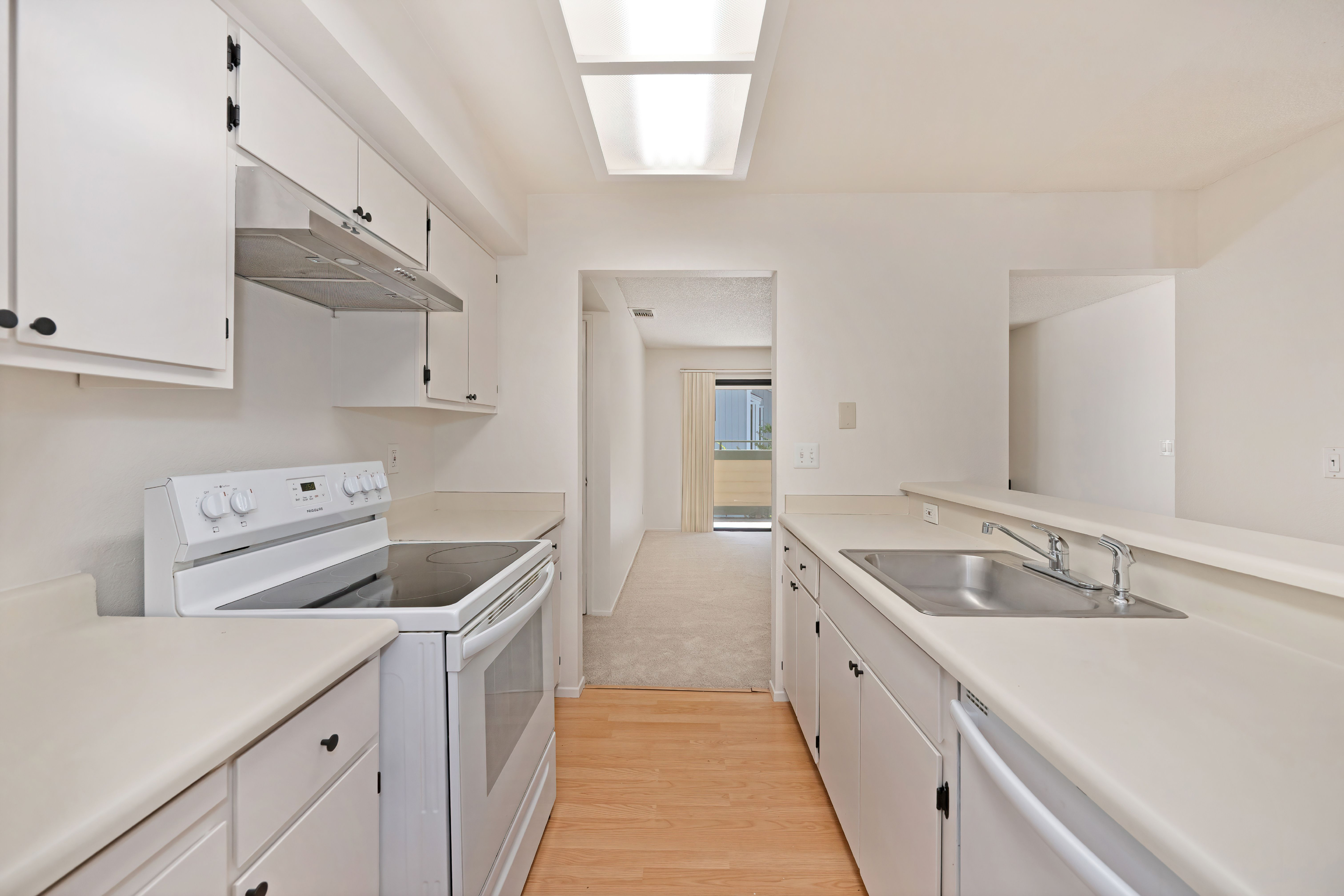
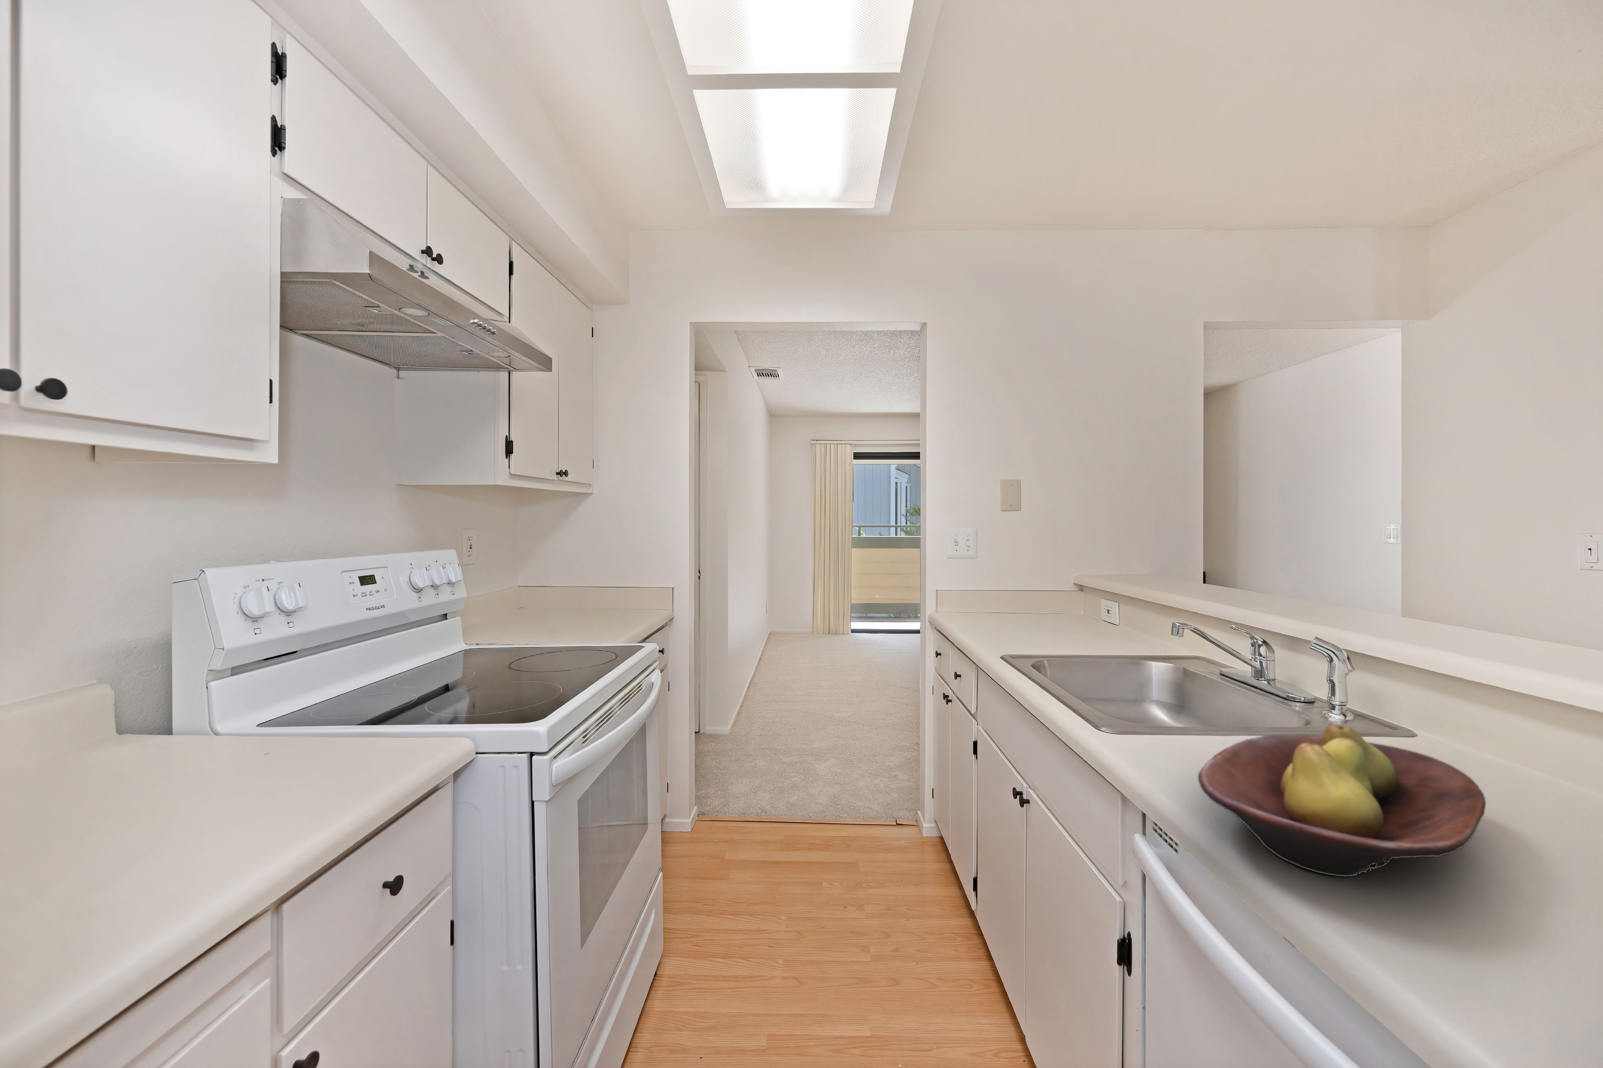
+ fruit bowl [1197,724,1486,877]
